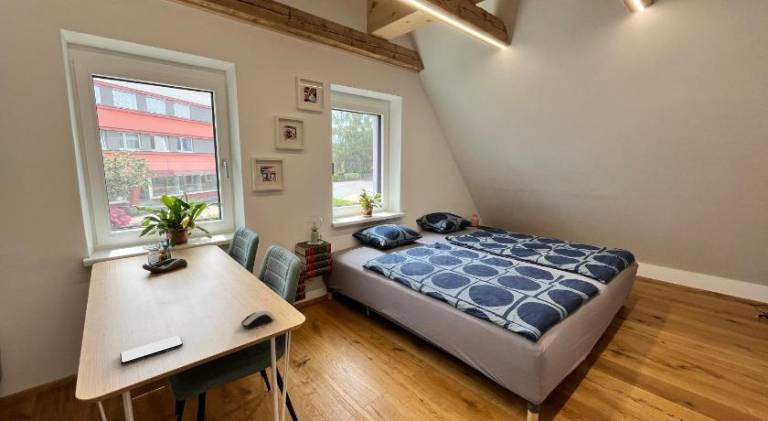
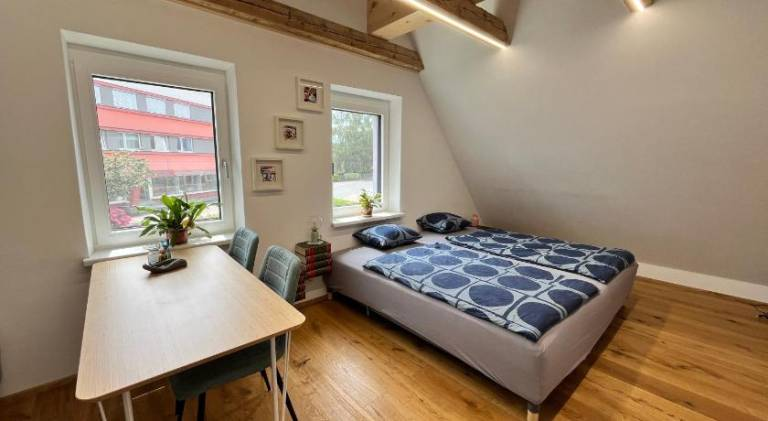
- smartphone [119,335,184,365]
- computer mouse [240,309,276,330]
